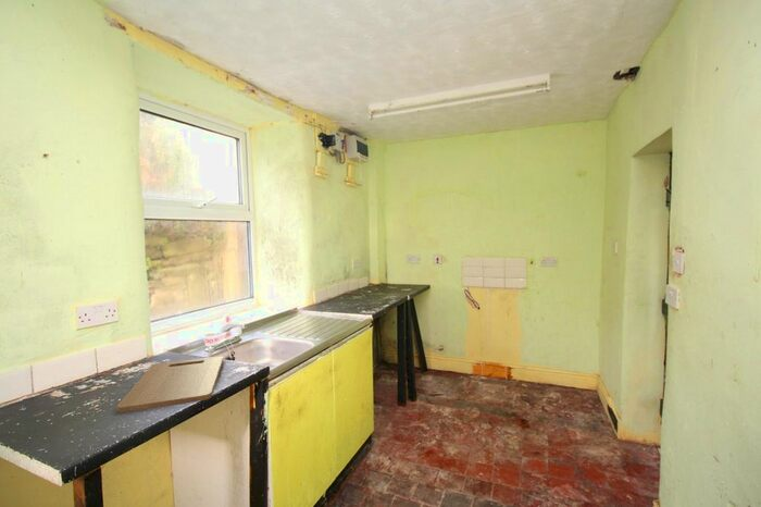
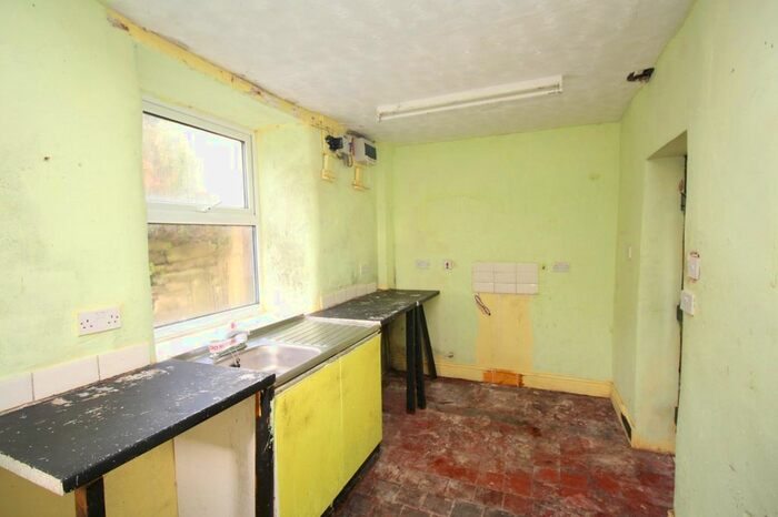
- cutting board [116,355,224,413]
